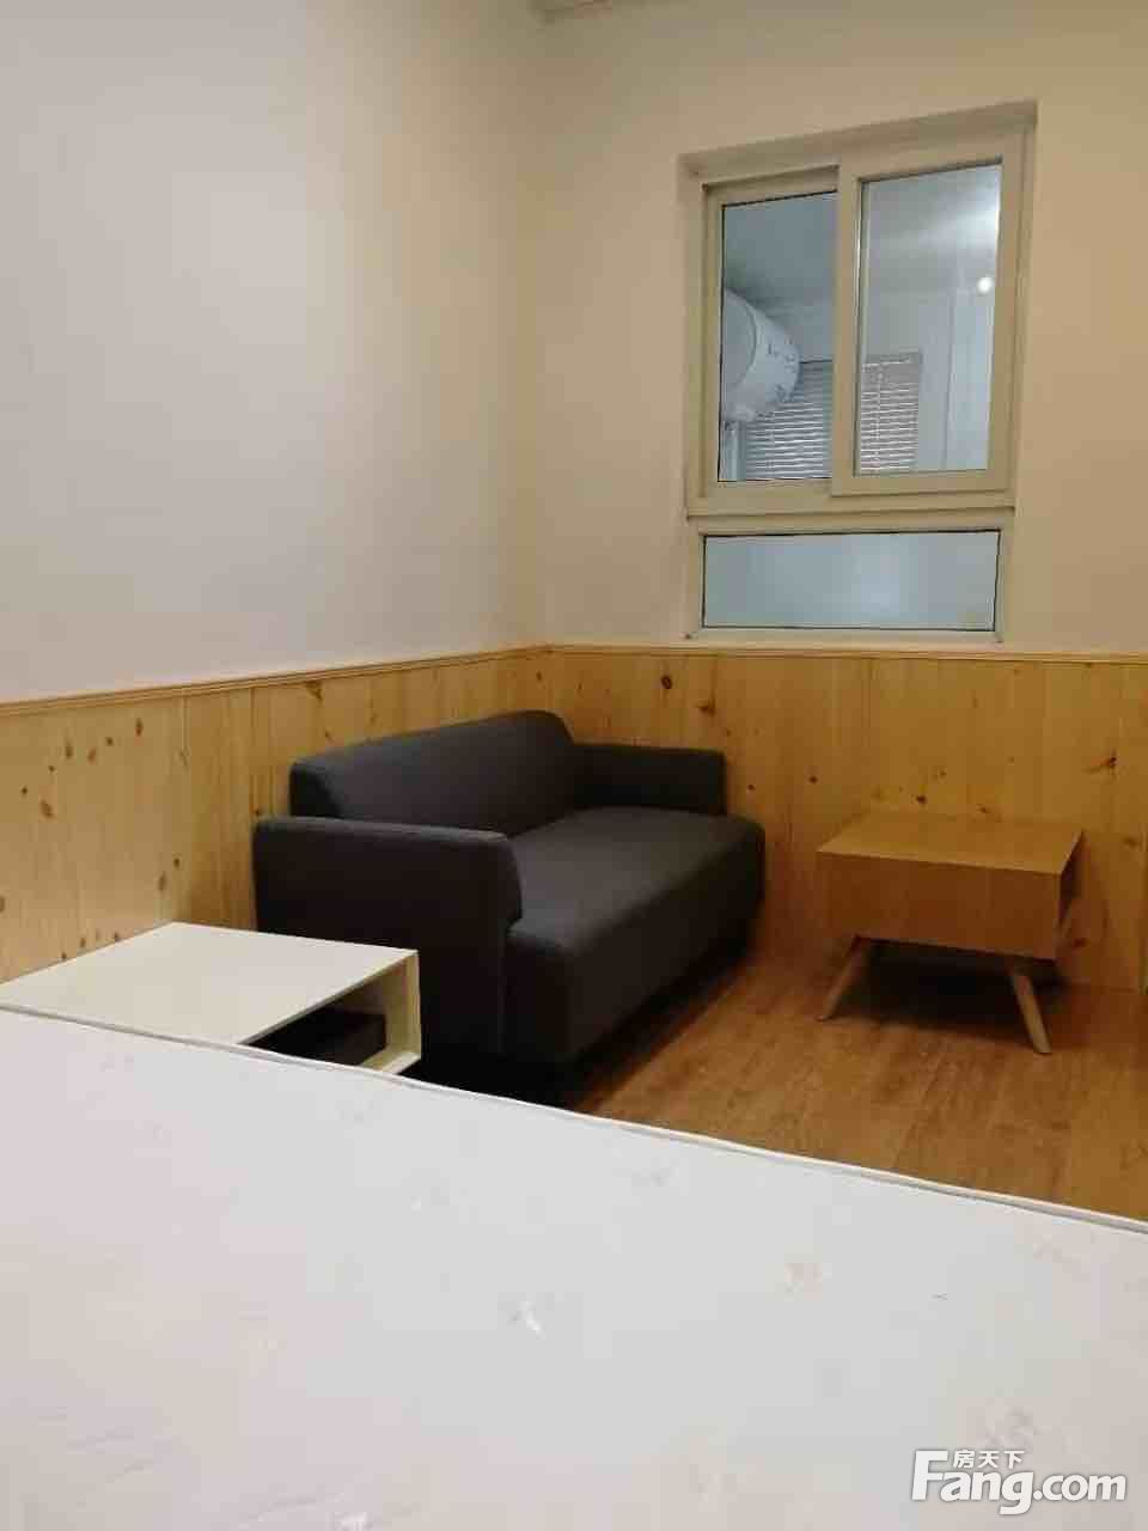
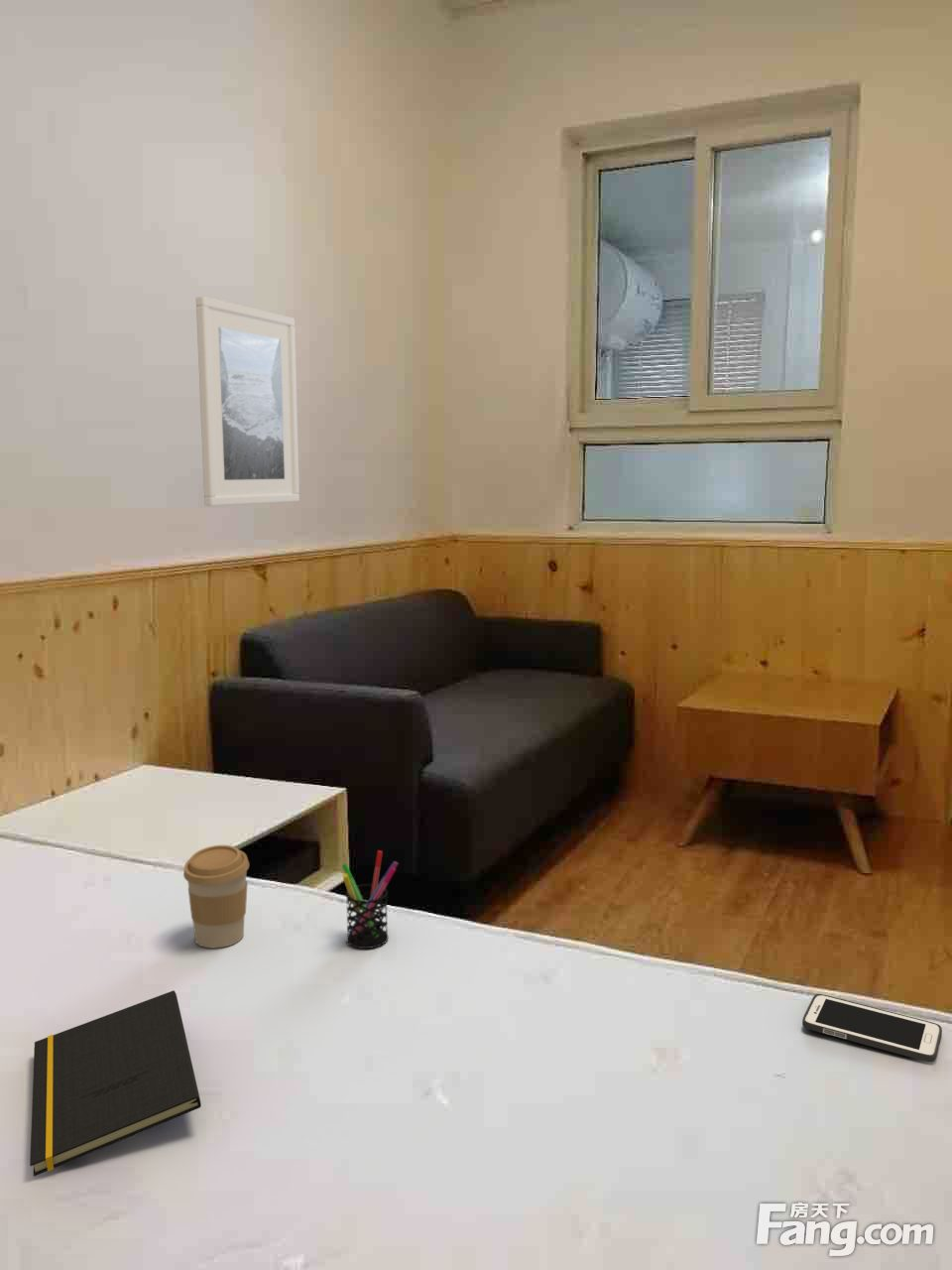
+ coffee cup [182,844,250,949]
+ pen holder [341,849,400,950]
+ notepad [29,989,202,1178]
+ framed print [195,296,300,507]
+ cell phone [801,993,943,1063]
